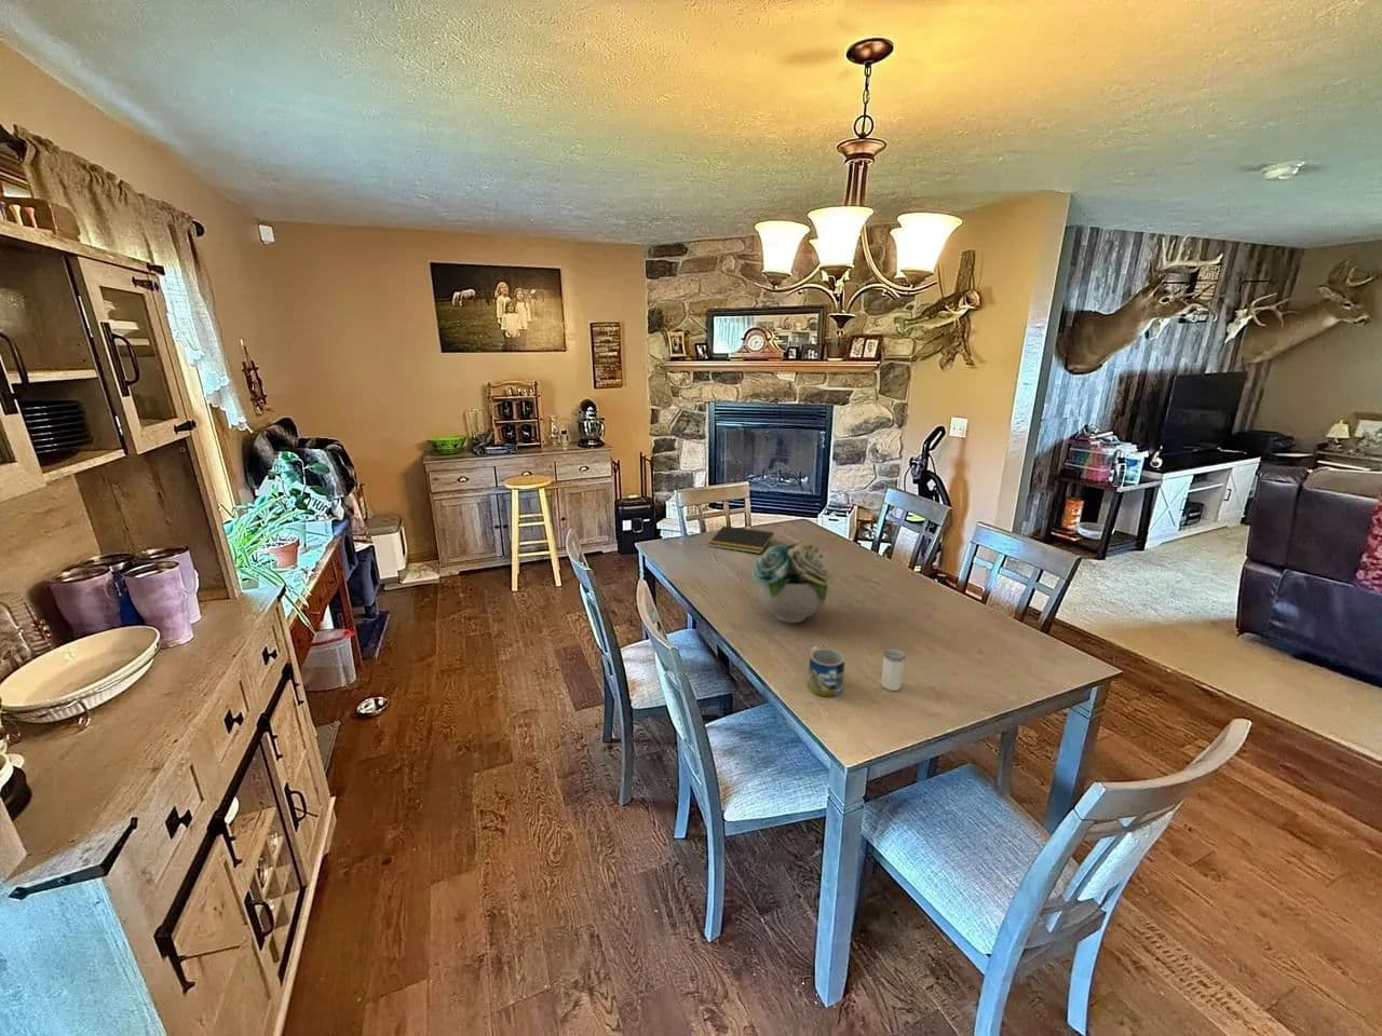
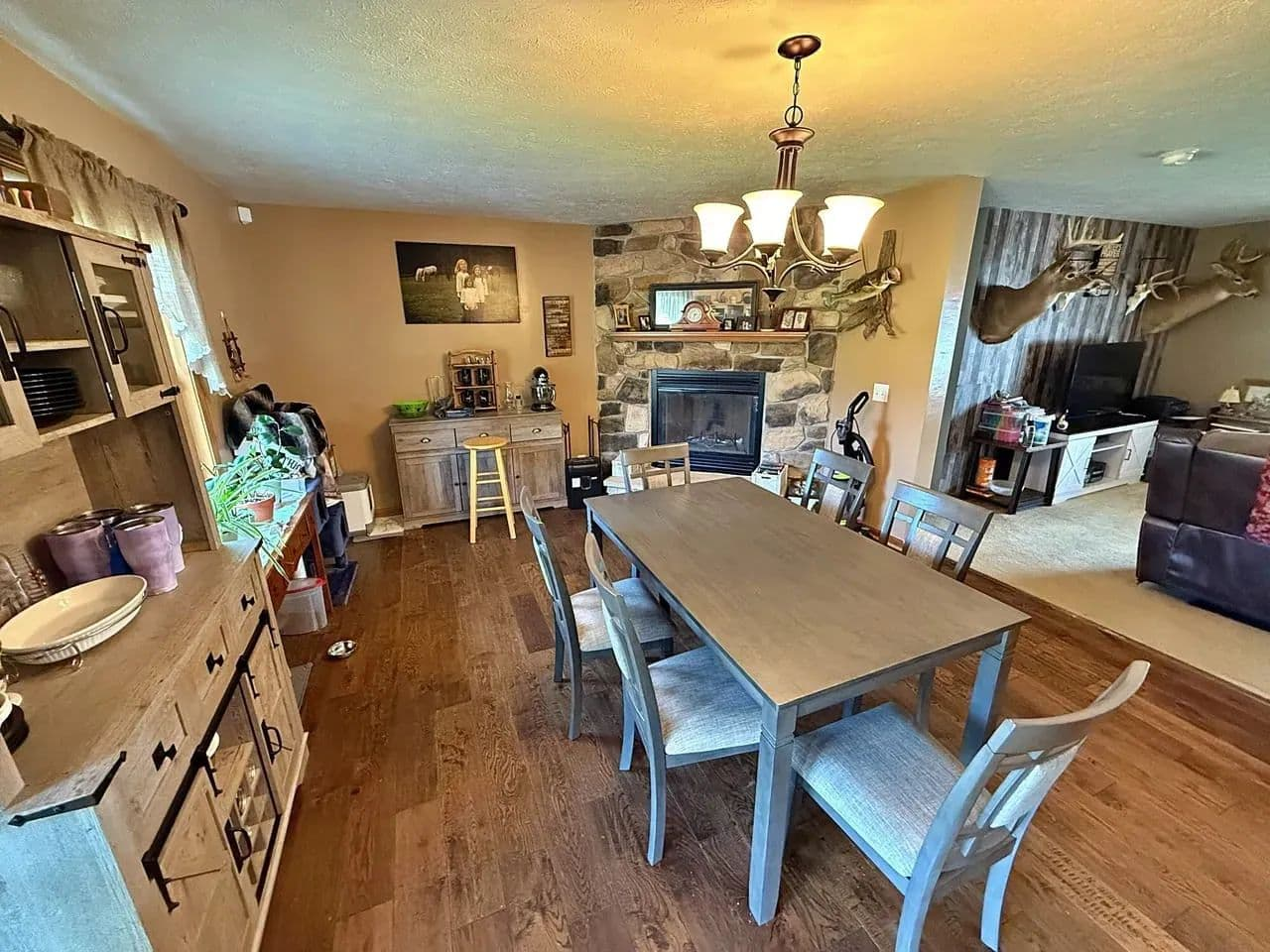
- salt shaker [880,648,906,692]
- flower arrangement [751,541,836,625]
- notepad [707,525,775,555]
- mug [807,645,846,698]
